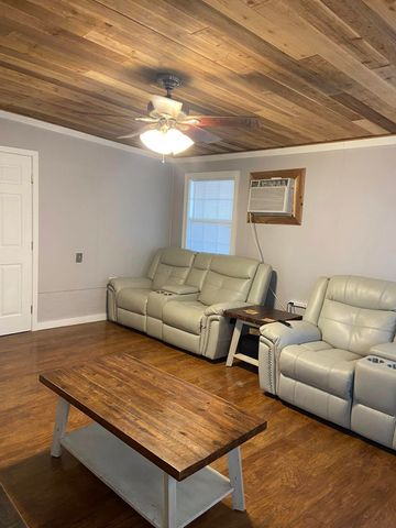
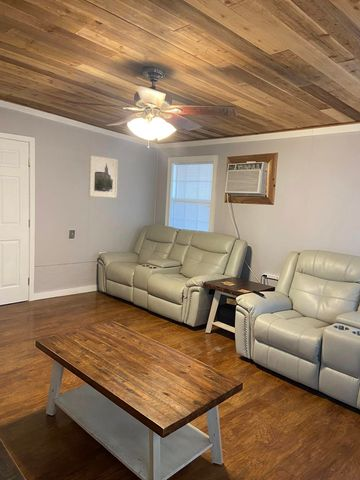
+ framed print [88,154,119,199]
